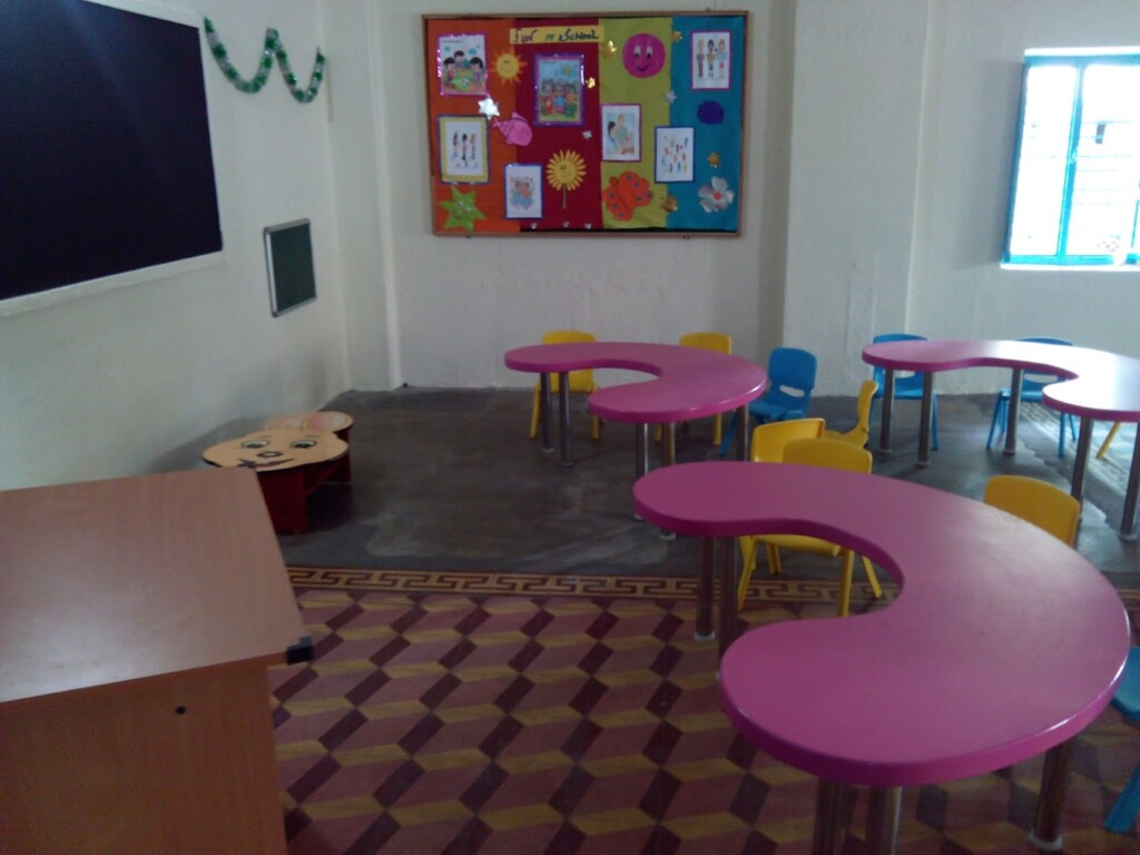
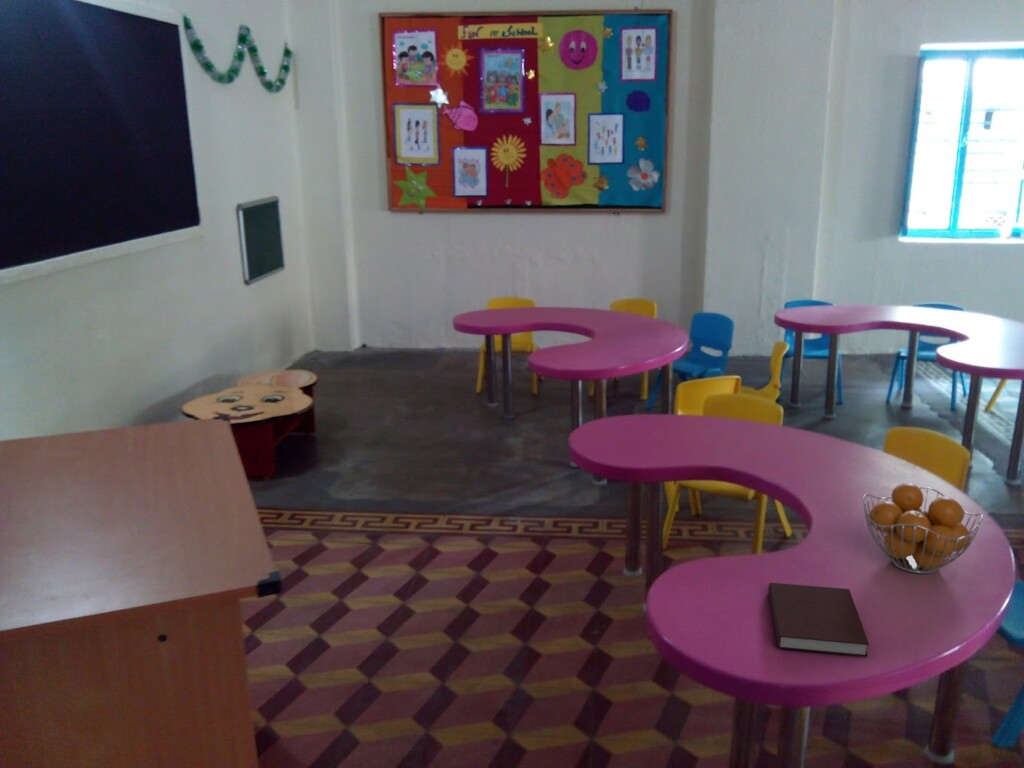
+ notebook [767,582,870,658]
+ fruit basket [862,482,984,575]
